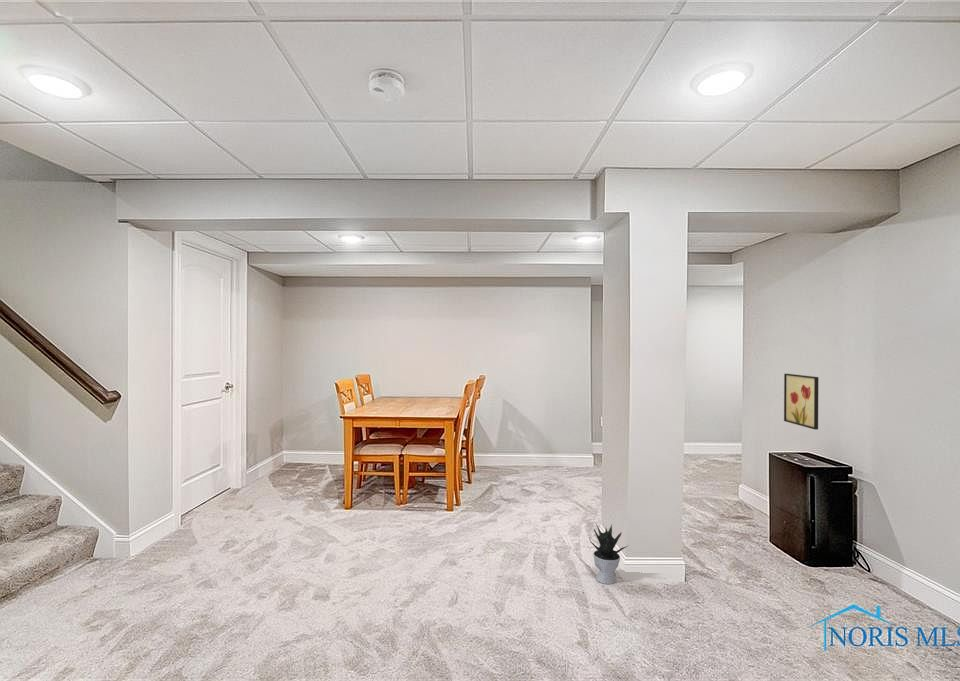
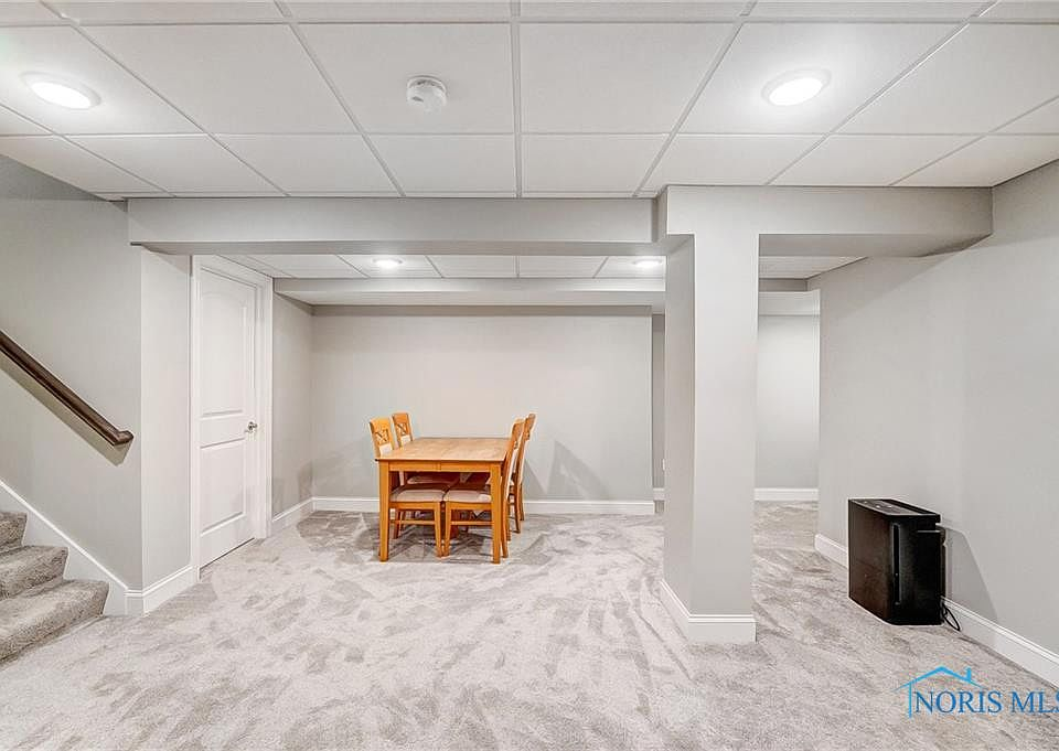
- potted plant [588,523,630,585]
- wall art [783,373,819,431]
